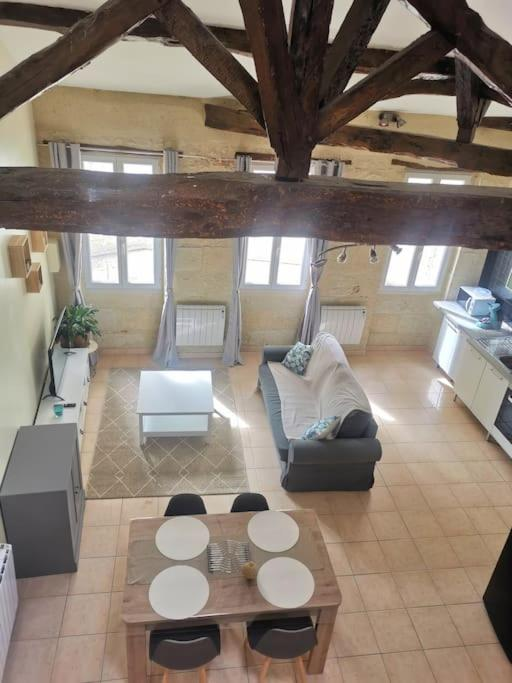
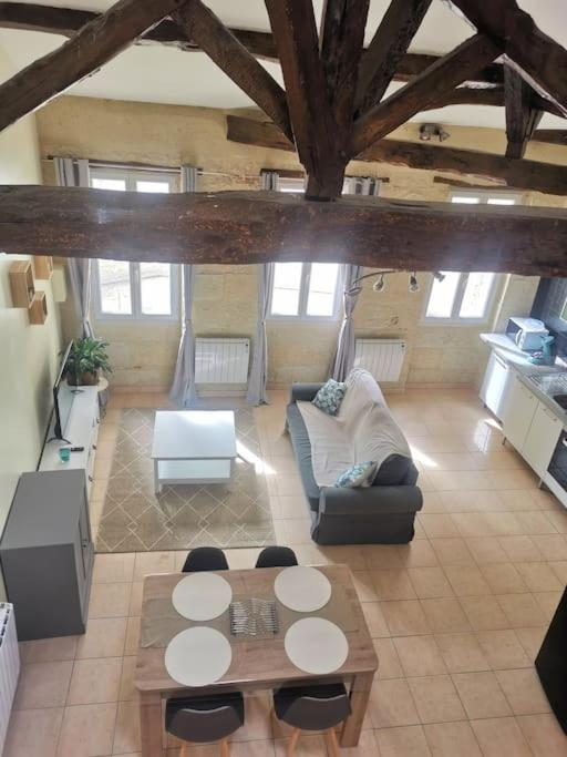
- fruit [241,561,259,580]
